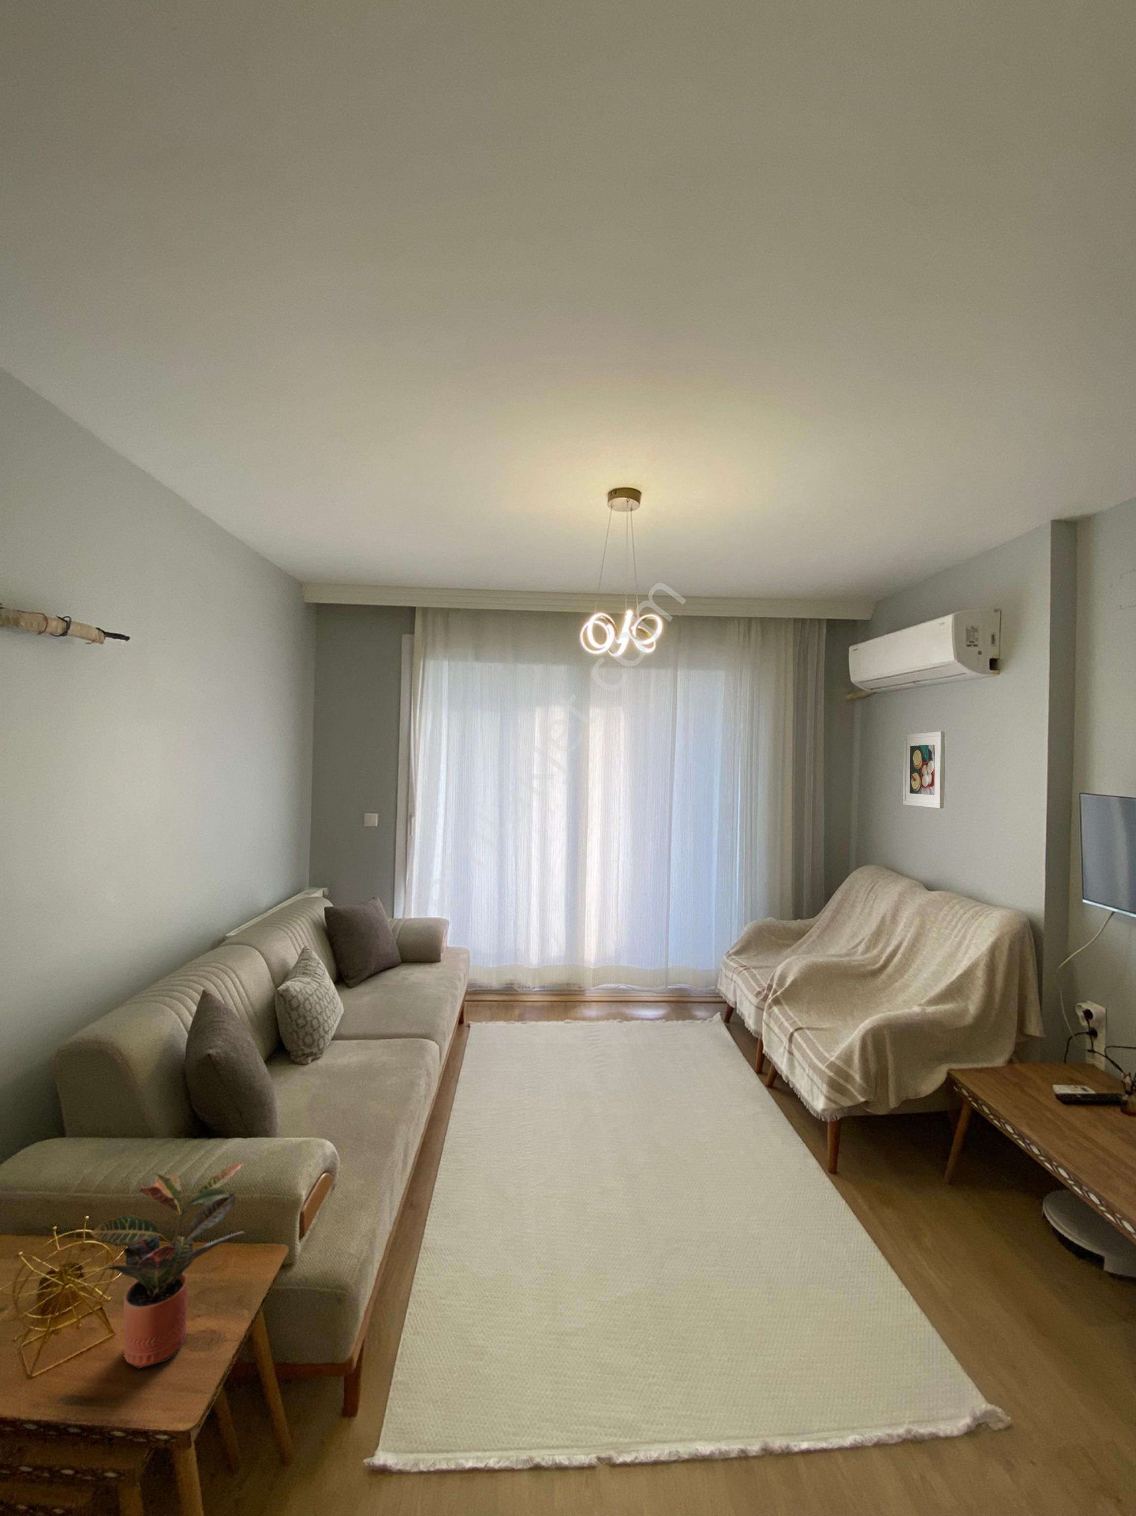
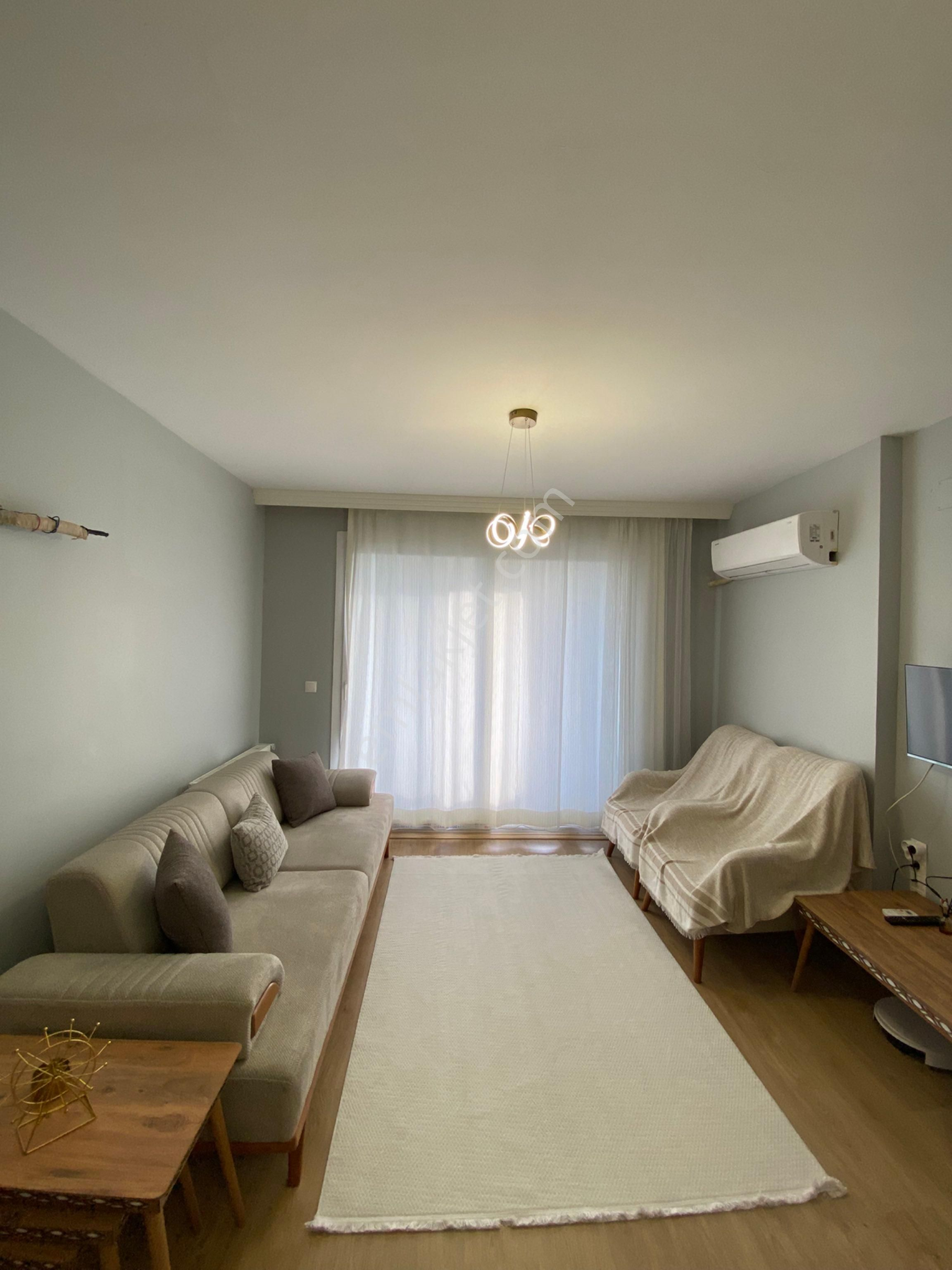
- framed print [902,731,946,809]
- potted plant [89,1163,246,1369]
